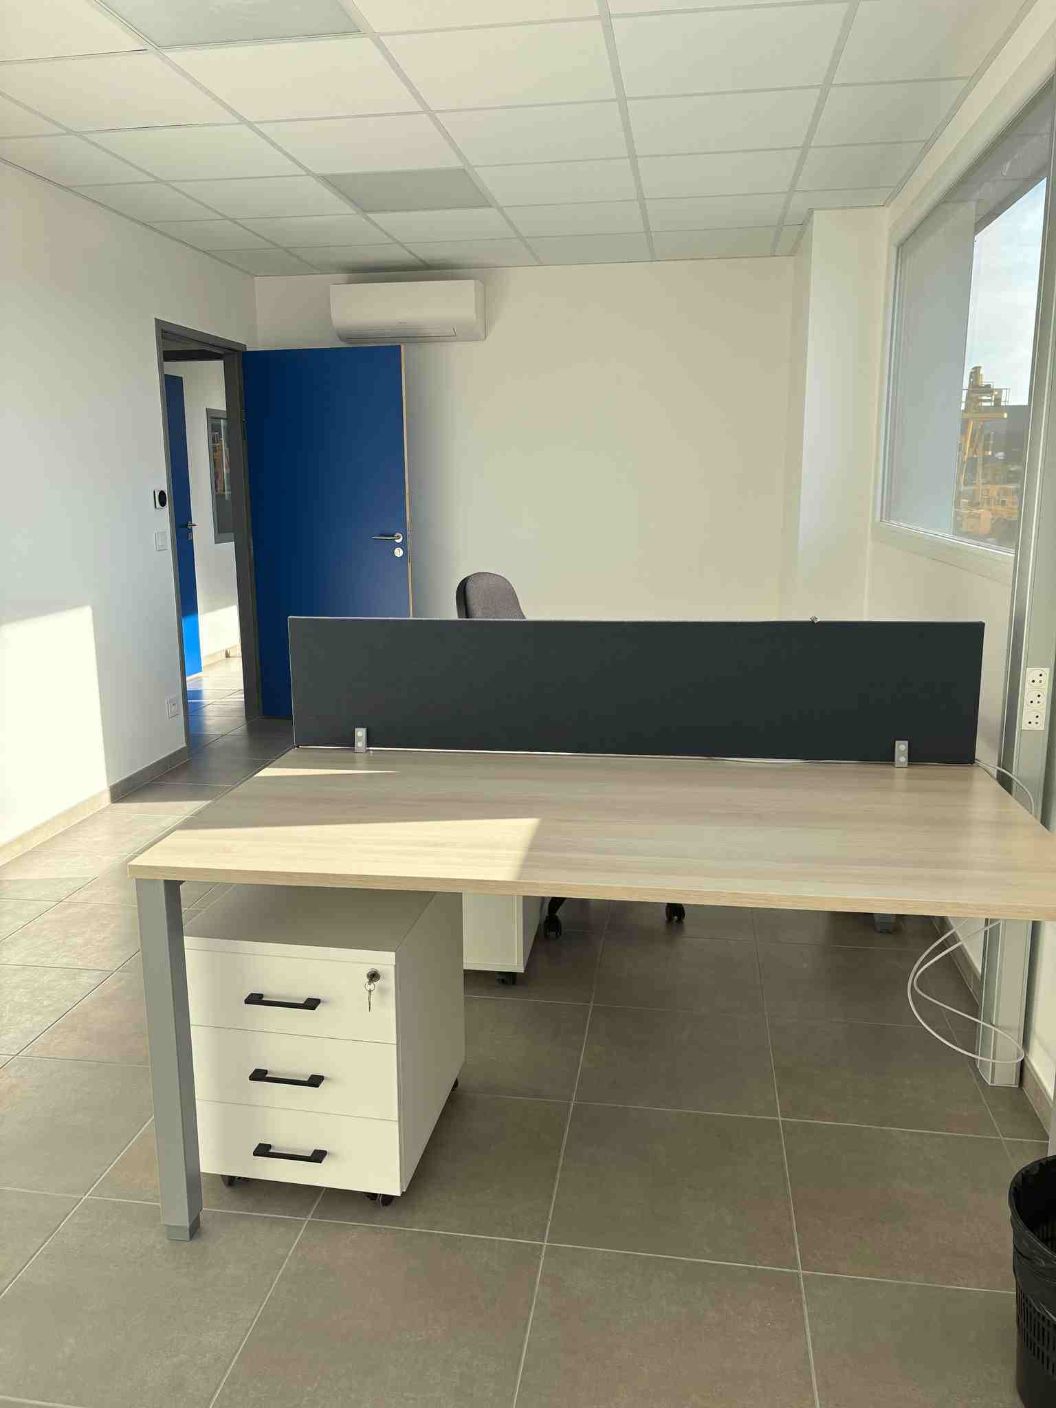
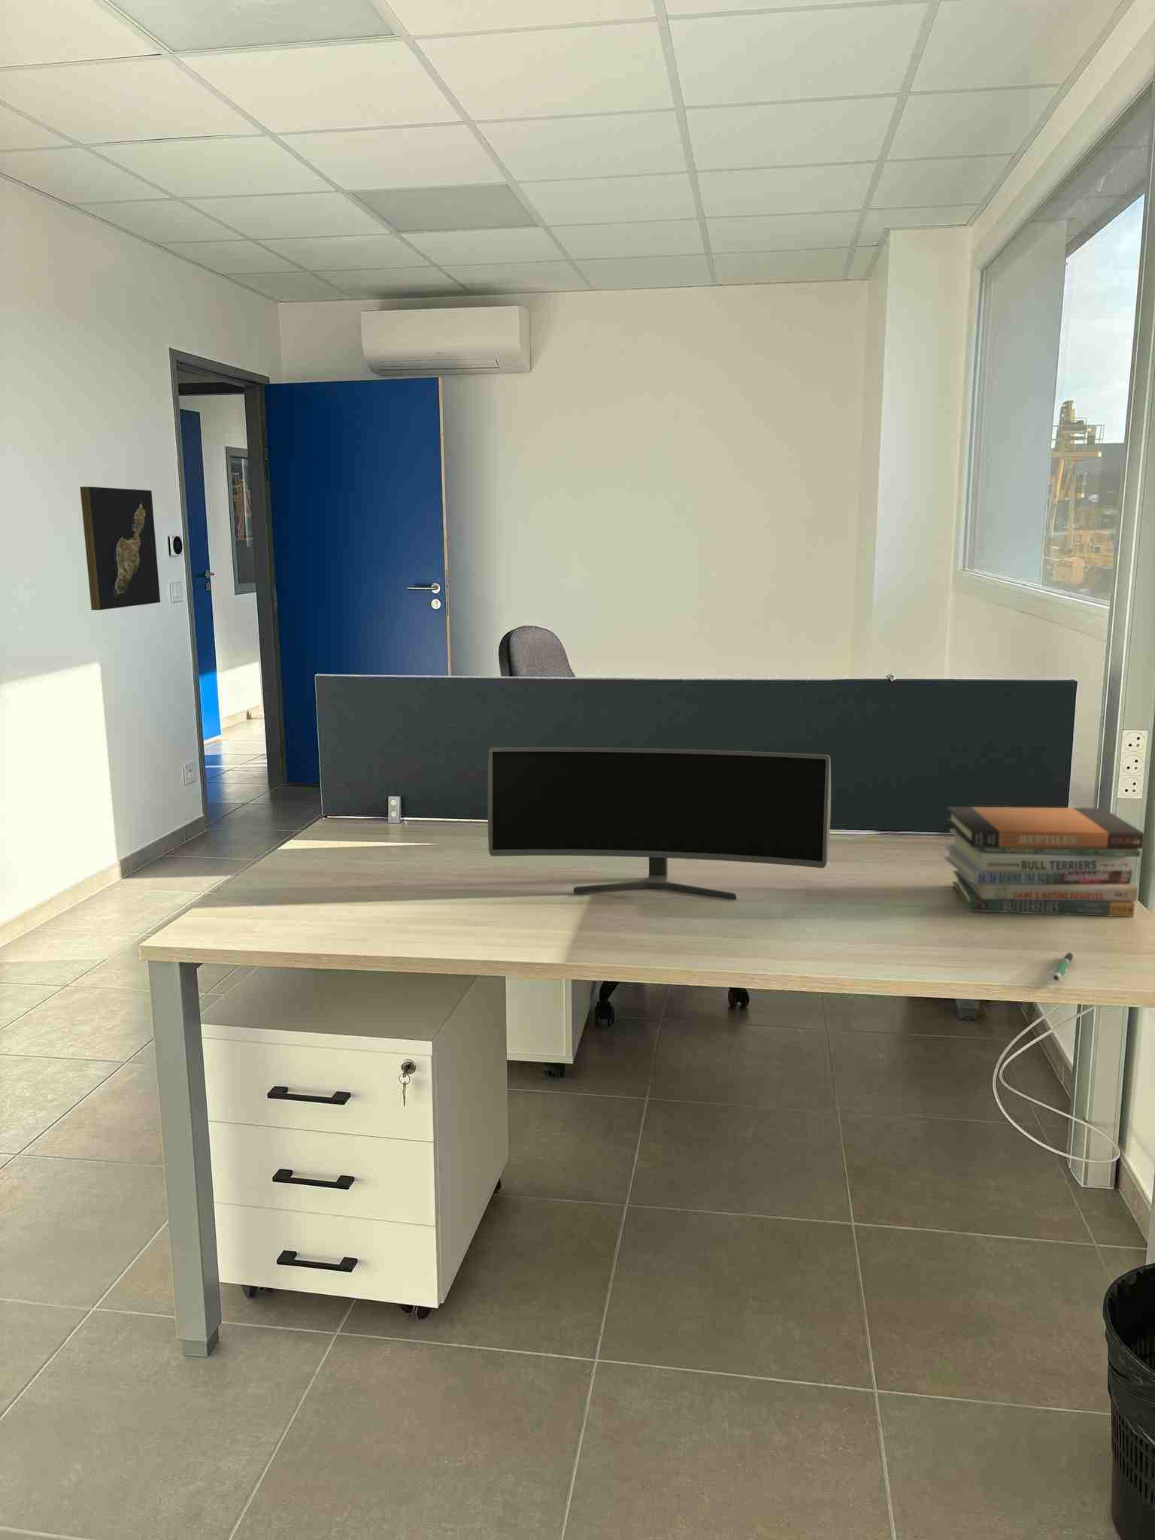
+ monitor [487,747,831,900]
+ map [80,486,161,611]
+ book stack [943,806,1145,918]
+ pen [1052,951,1074,982]
